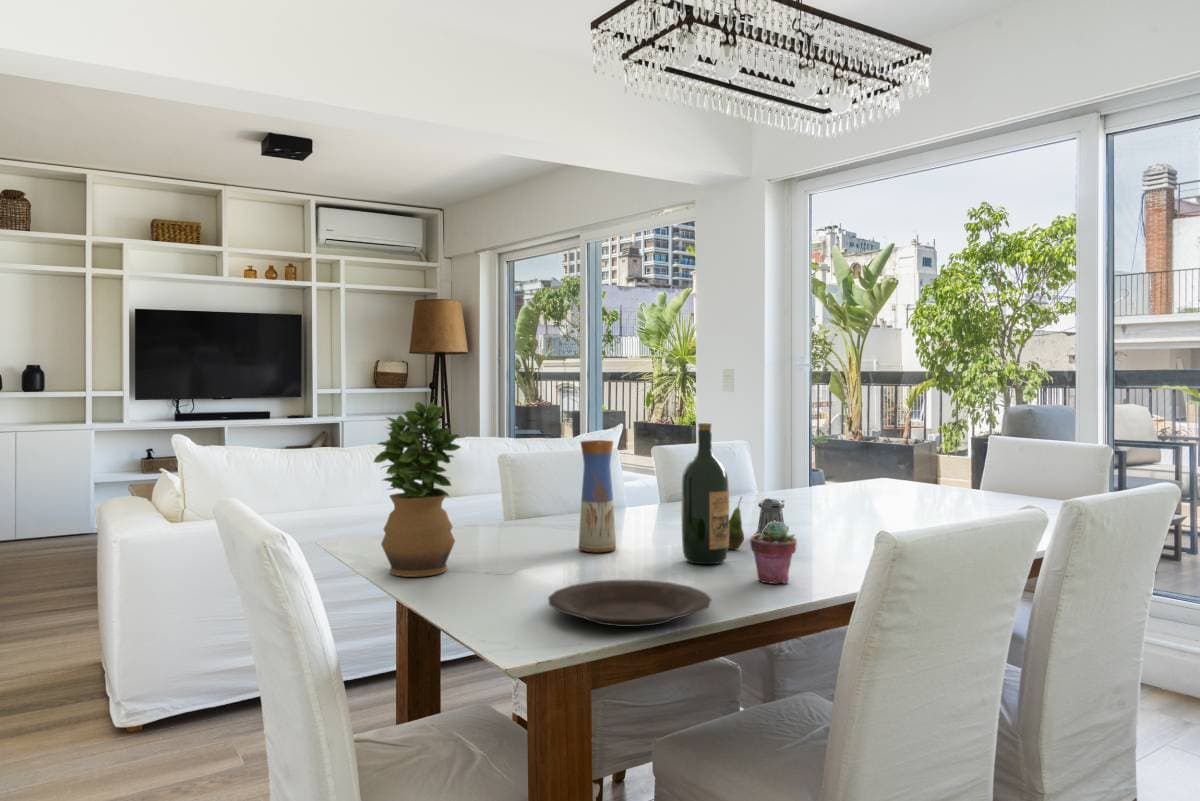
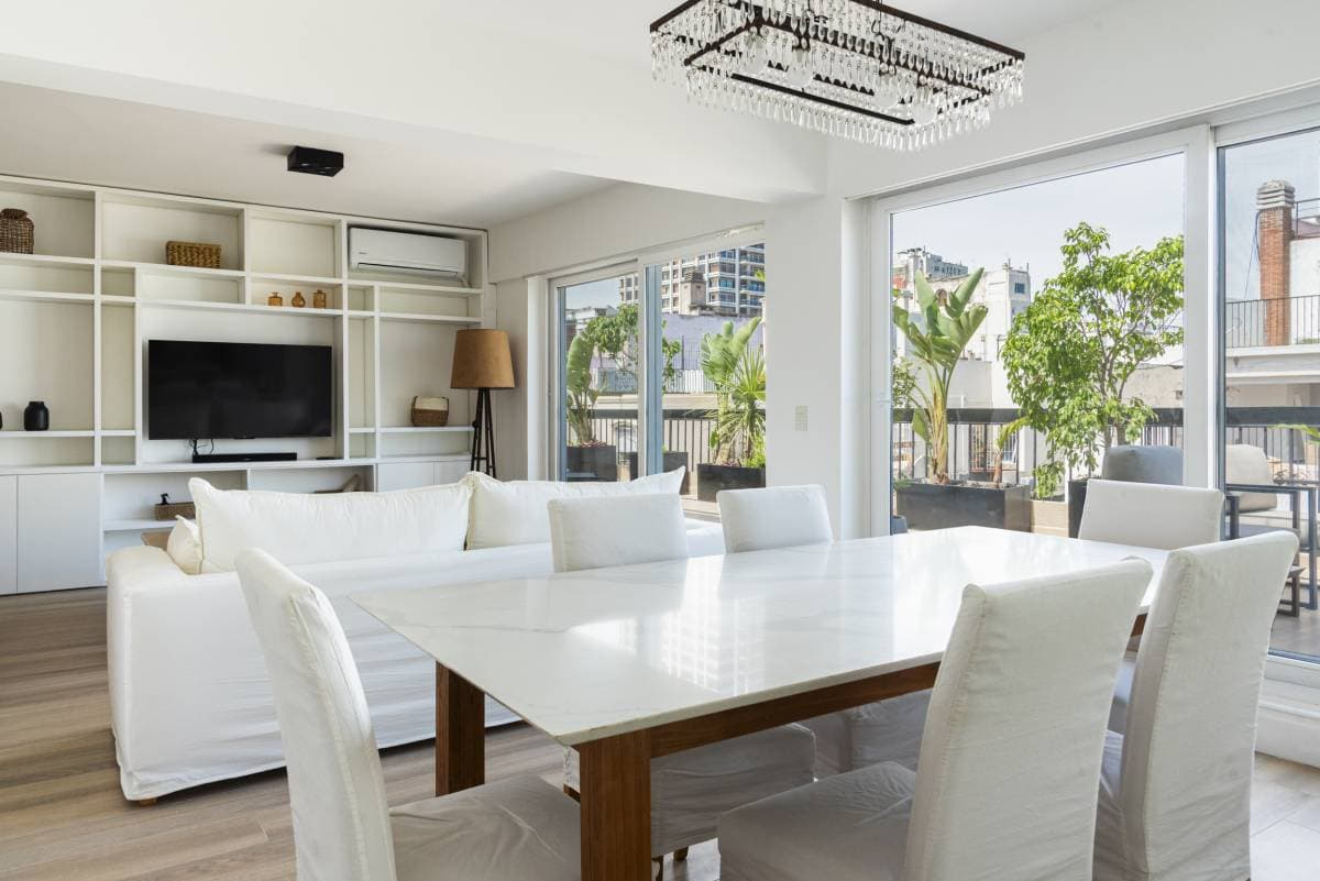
- potted succulent [749,520,798,585]
- potted plant [373,401,462,578]
- fruit [728,495,745,550]
- wine bottle [681,422,730,565]
- plate [547,579,713,628]
- vase [578,439,617,553]
- pepper shaker [753,497,789,535]
